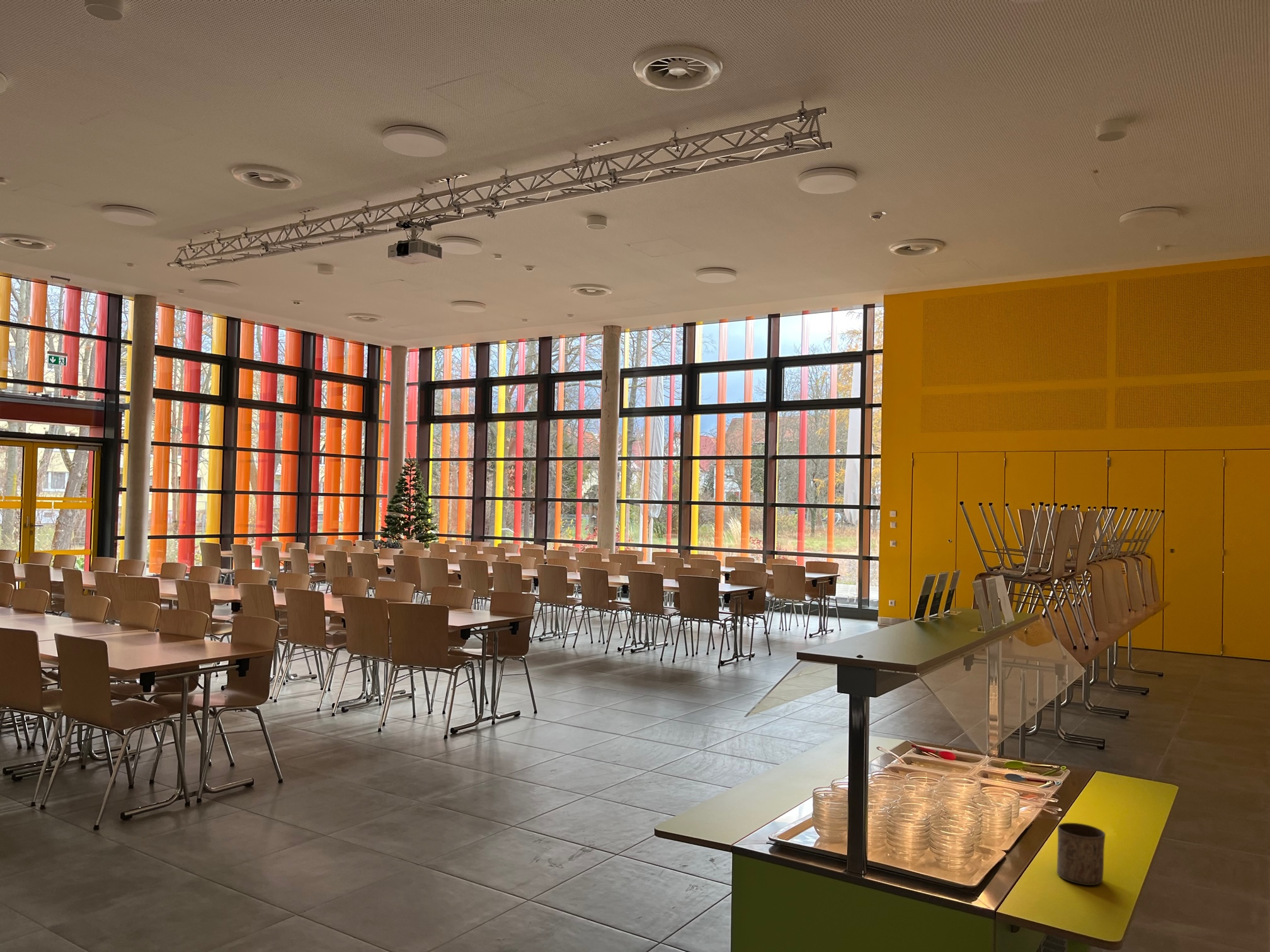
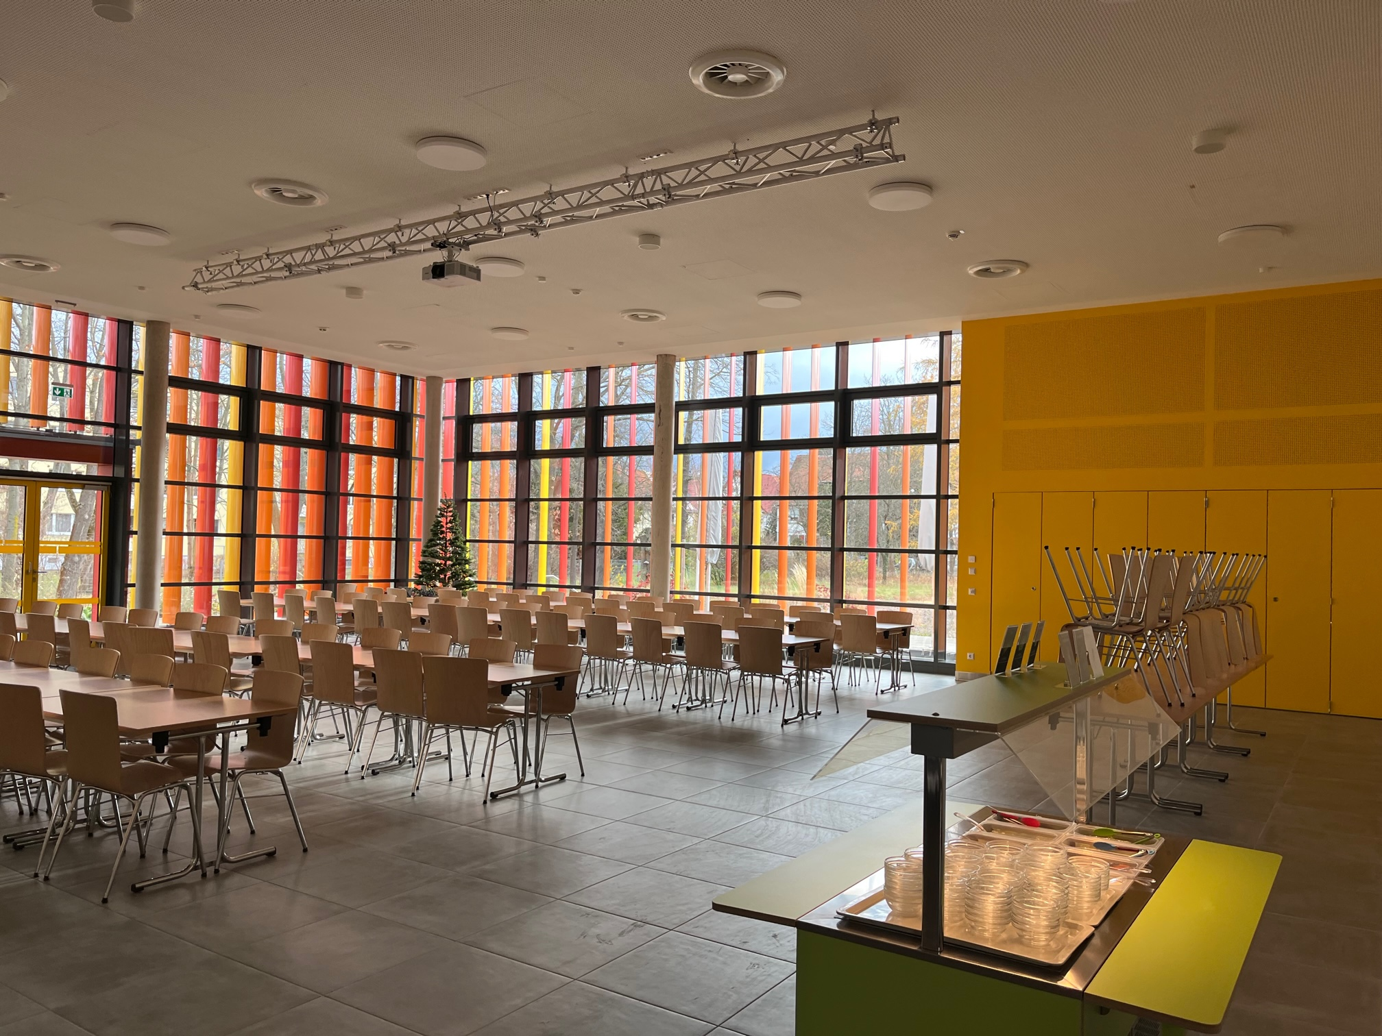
- cup [1056,822,1106,886]
